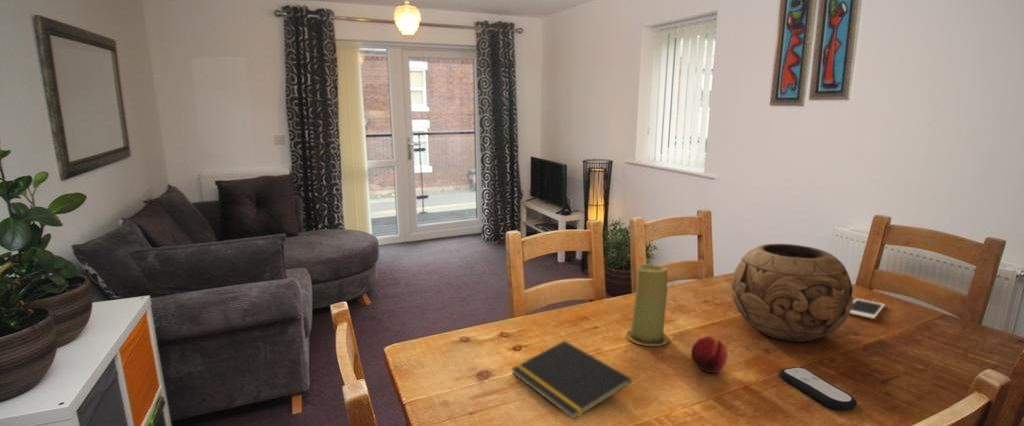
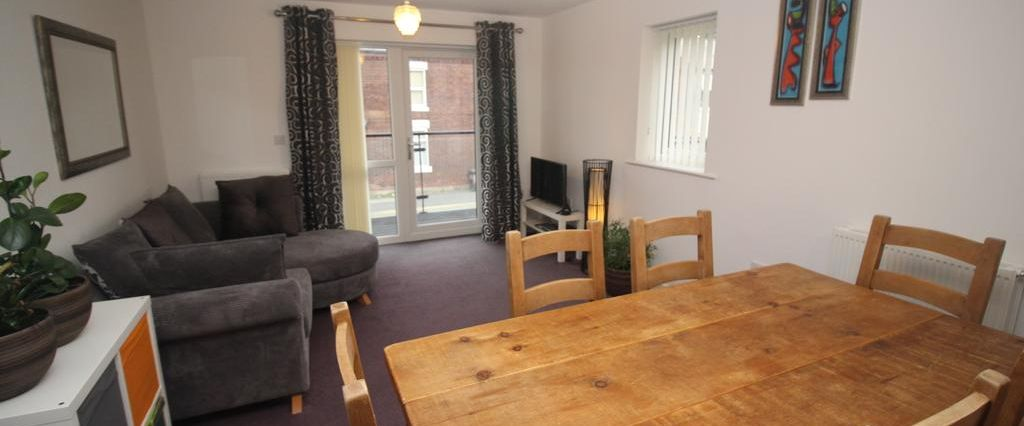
- candle [625,263,670,347]
- remote control [779,366,858,411]
- notepad [510,340,633,420]
- fruit [690,335,729,374]
- decorative bowl [731,243,855,343]
- cell phone [850,298,886,320]
